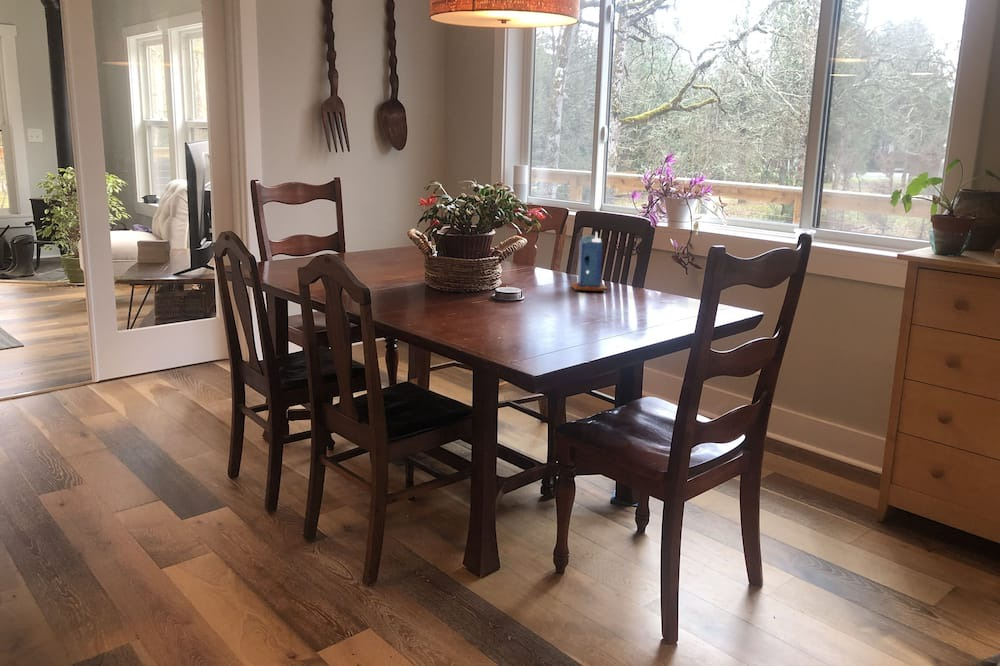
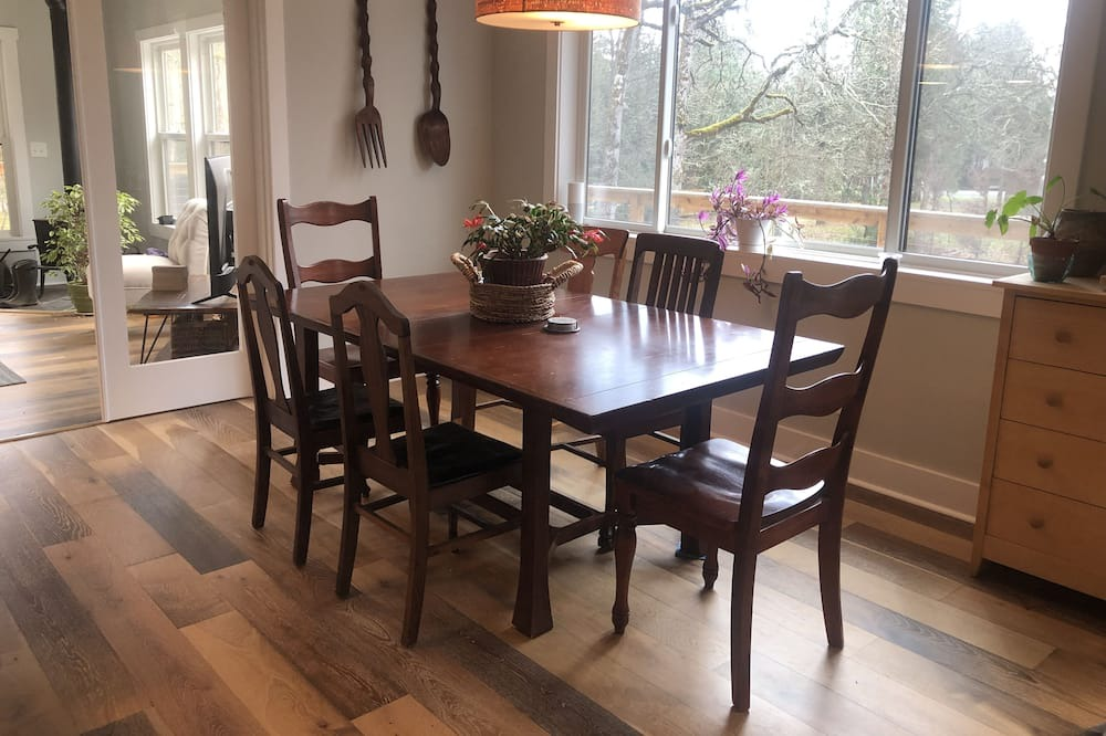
- candle [570,231,608,292]
